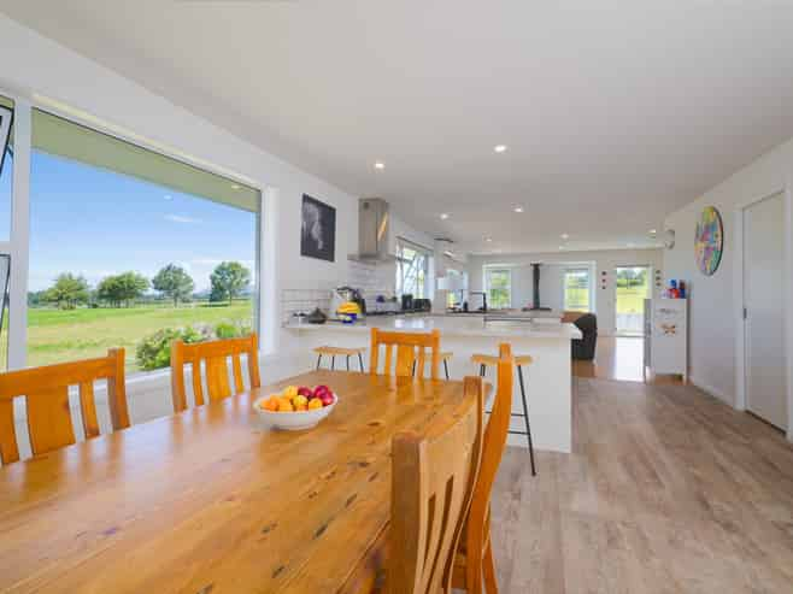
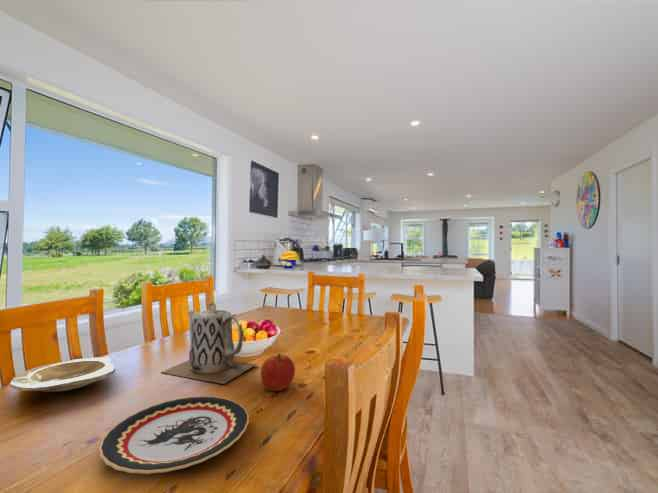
+ apple [260,353,296,392]
+ plate [98,395,250,475]
+ plate [8,357,116,393]
+ teapot [161,301,258,385]
